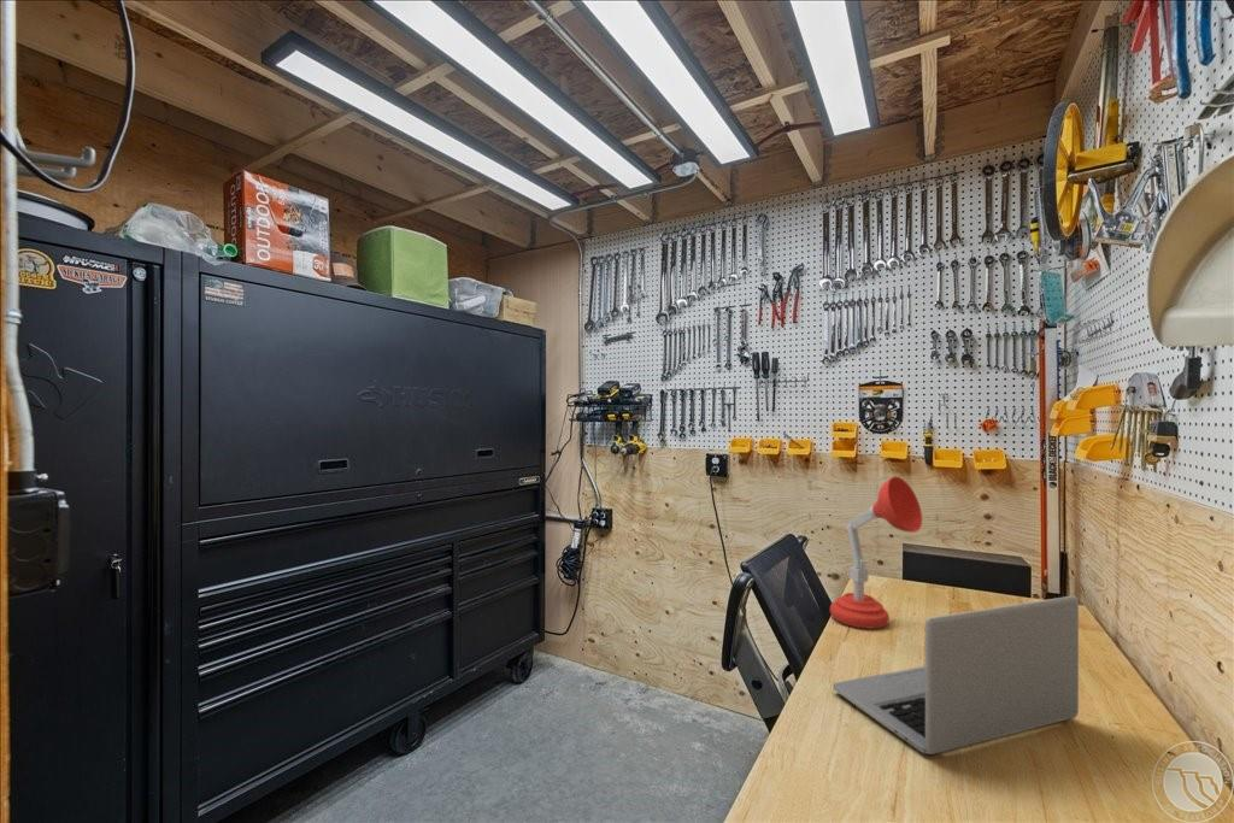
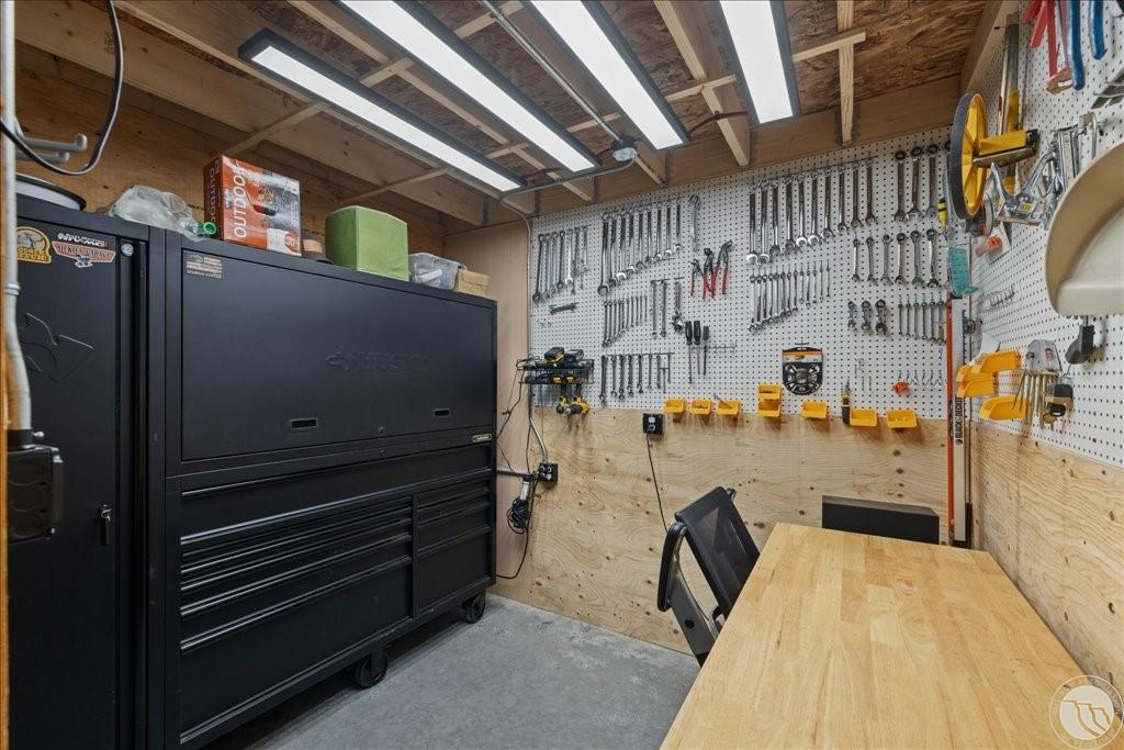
- desk lamp [829,476,923,630]
- laptop [832,594,1080,756]
